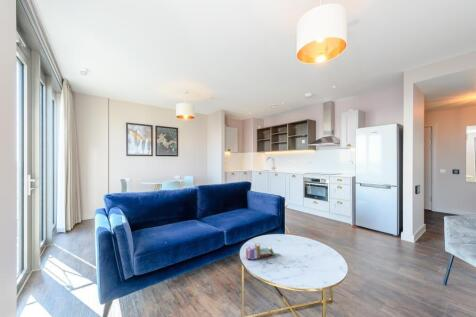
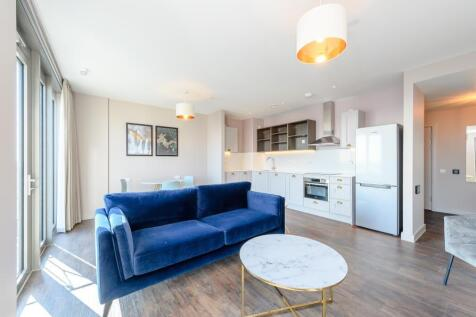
- book [245,242,276,261]
